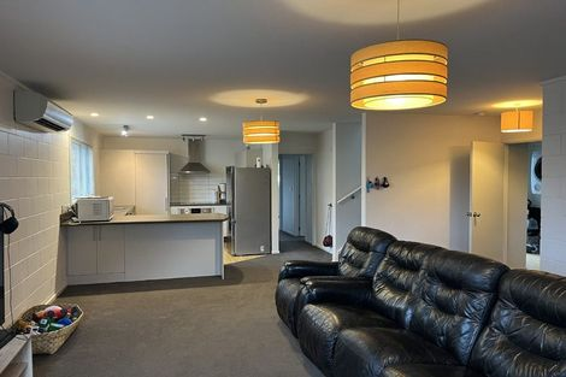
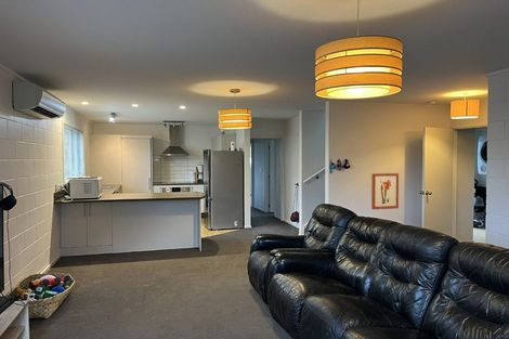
+ wall art [370,172,400,210]
